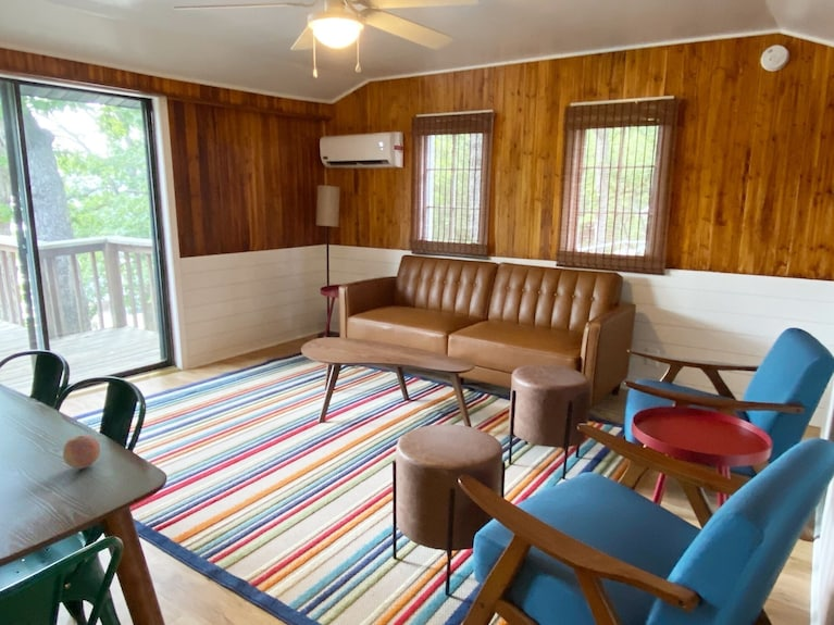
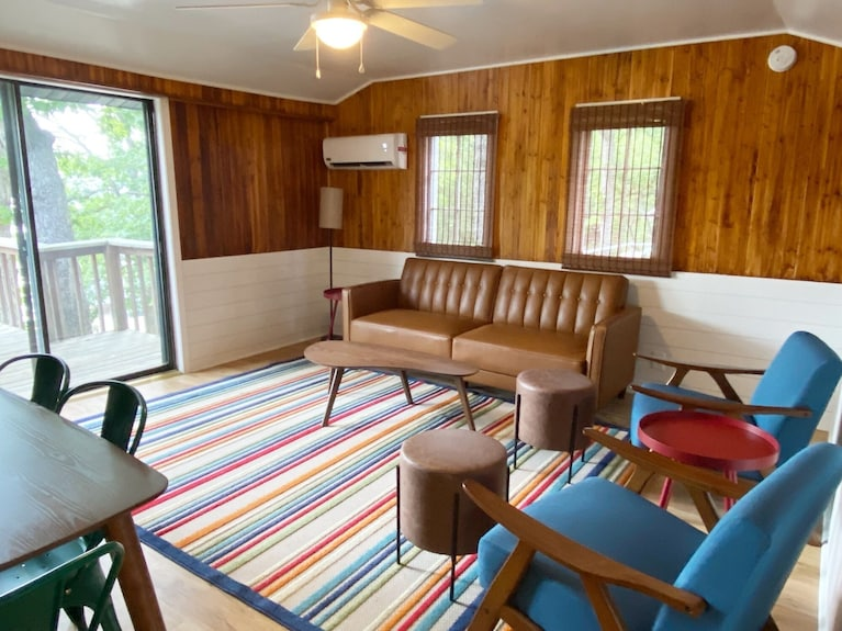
- fruit [62,435,101,470]
